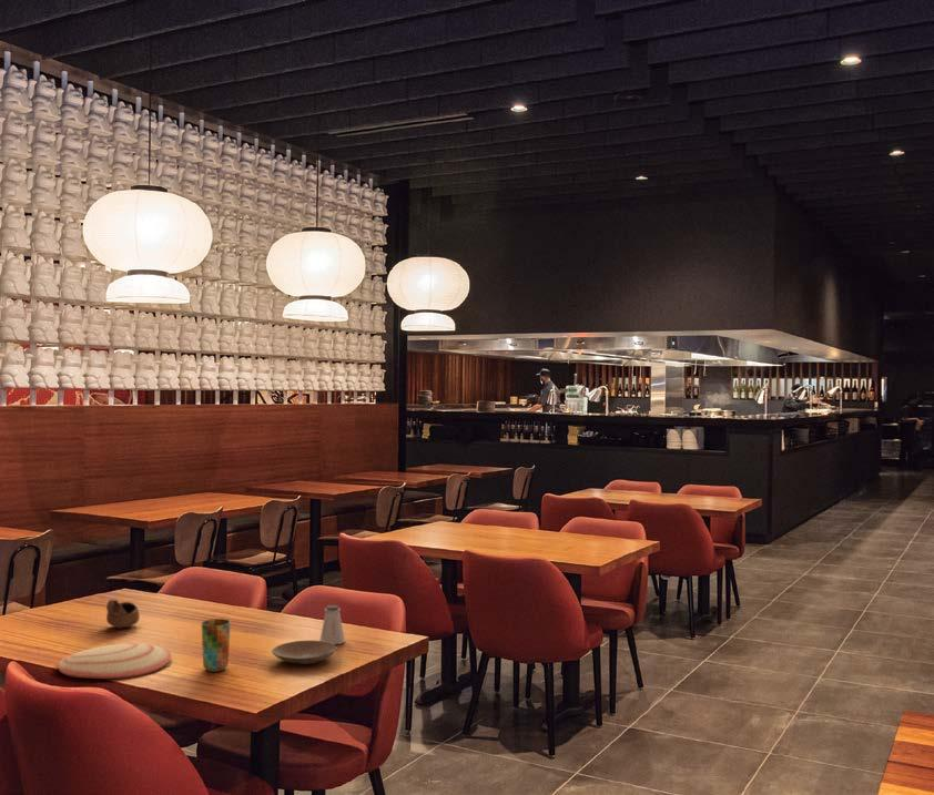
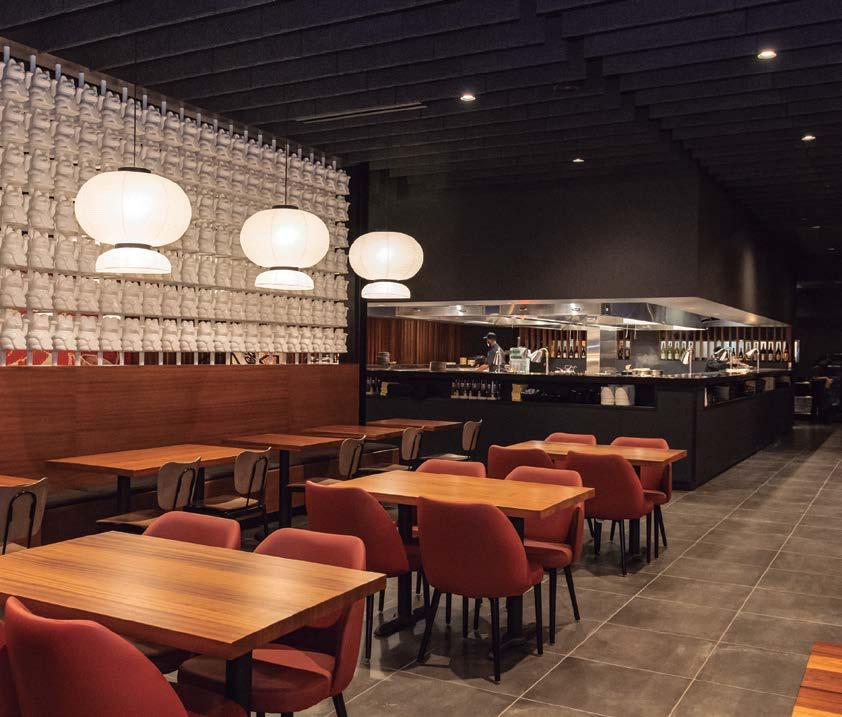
- saltshaker [318,604,346,645]
- cup [105,598,141,629]
- plate [57,642,172,680]
- plate [271,640,338,665]
- cup [201,618,232,673]
